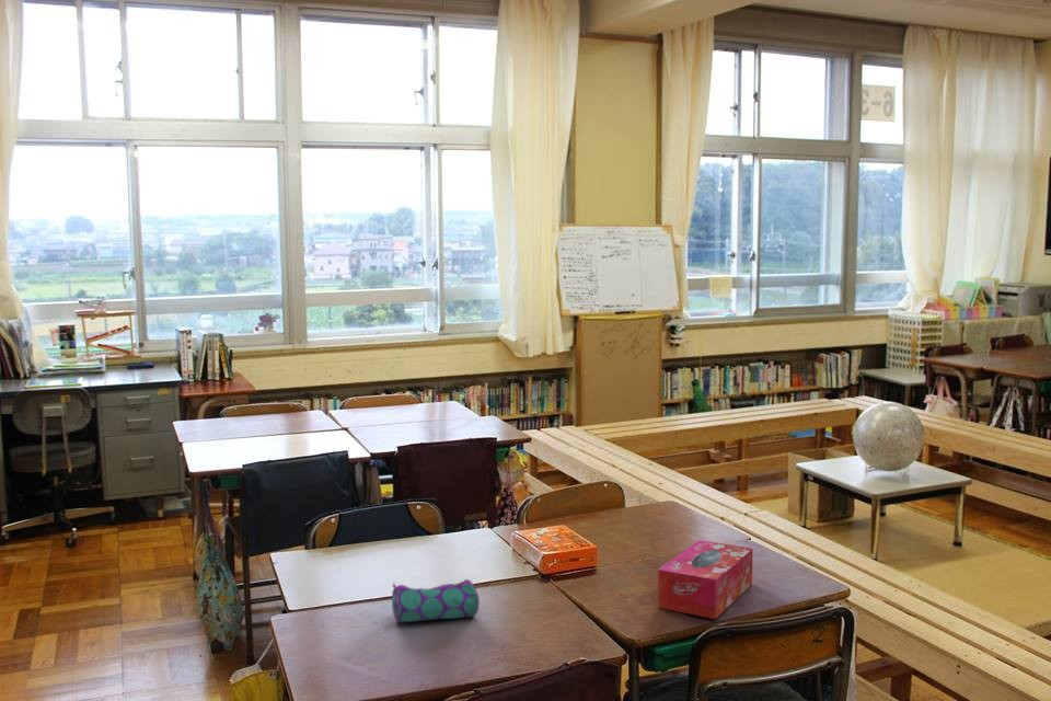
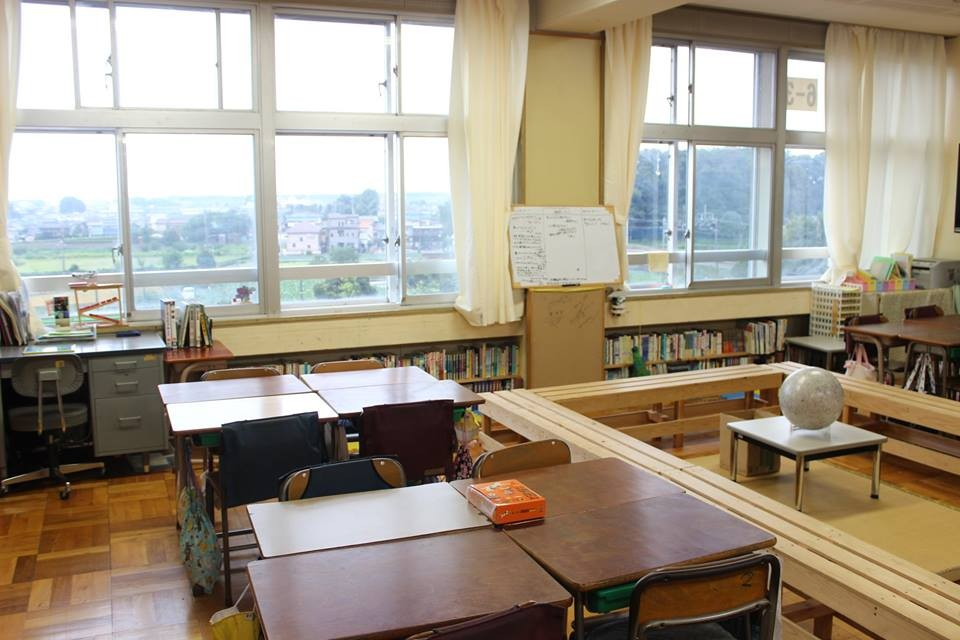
- tissue box [657,539,753,620]
- pencil case [391,578,481,623]
